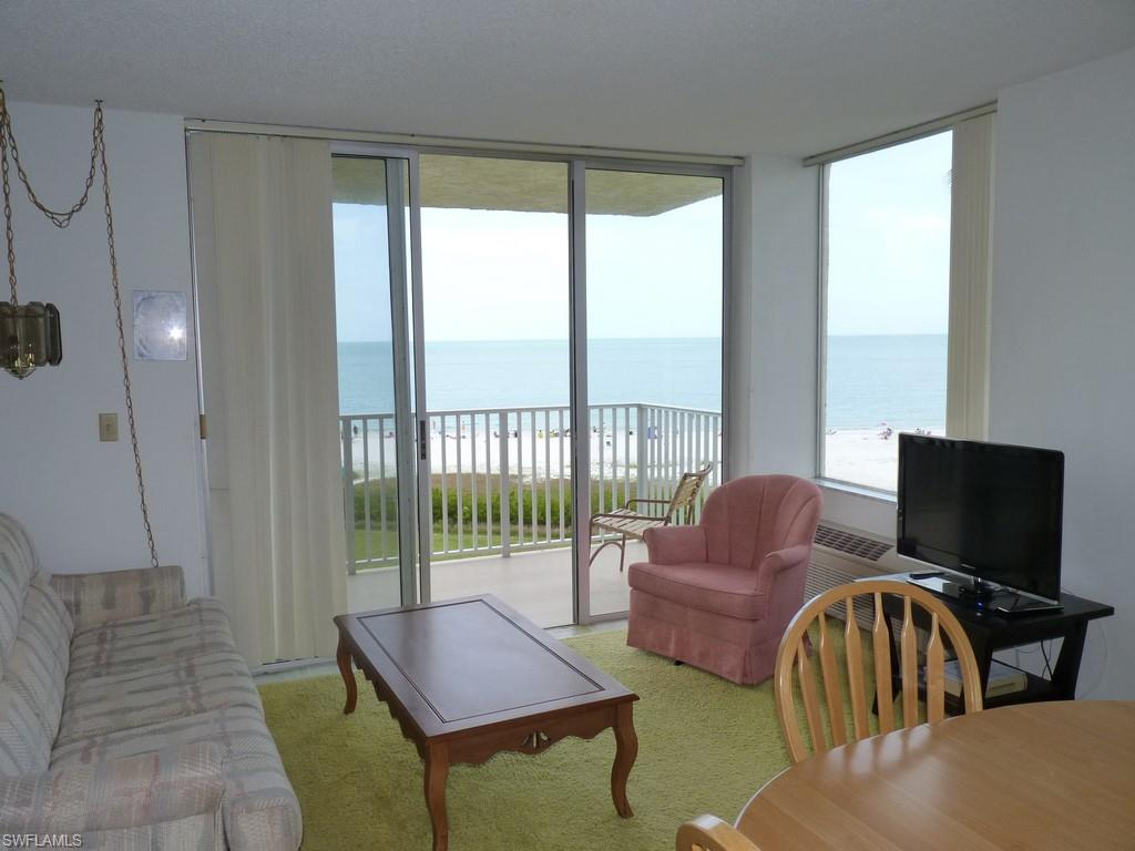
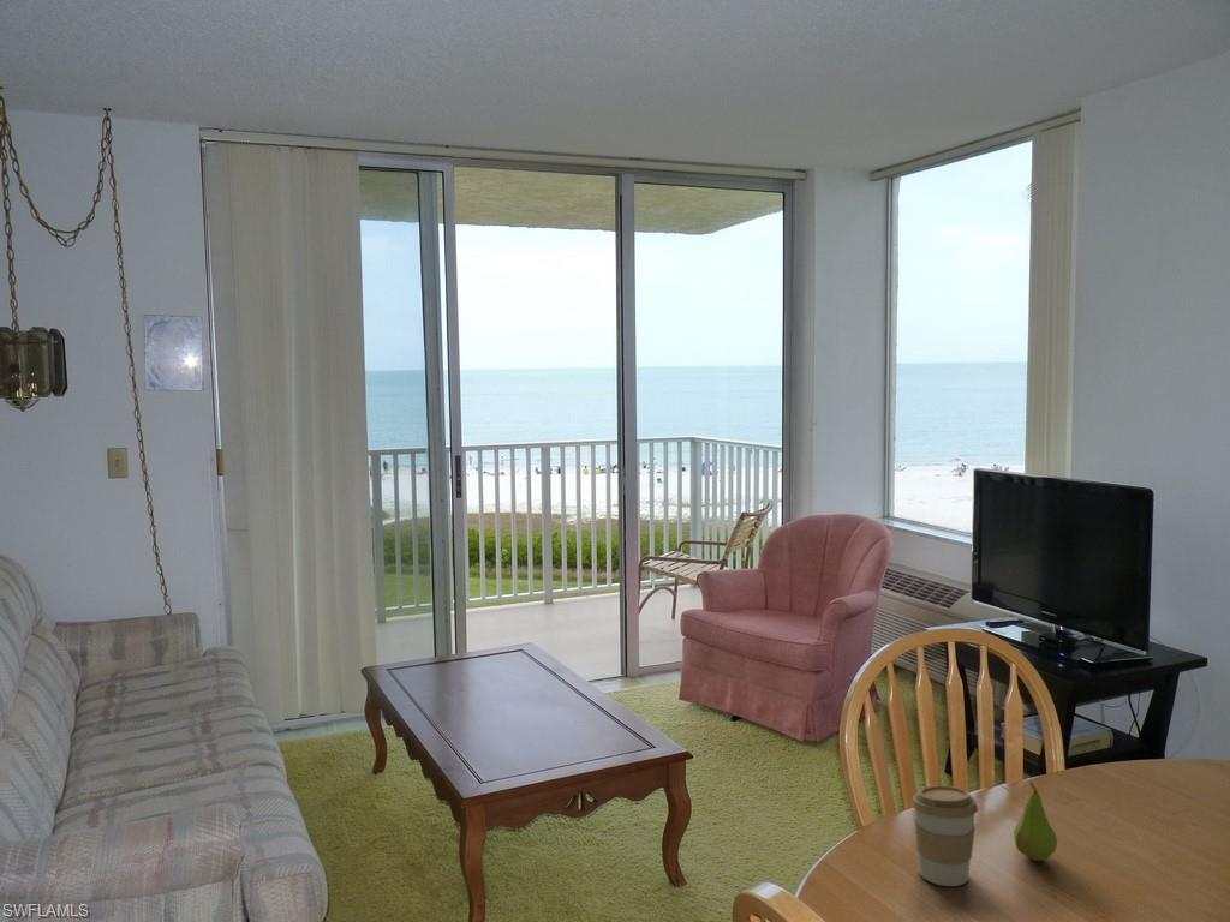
+ fruit [1013,780,1058,862]
+ coffee cup [910,784,979,887]
